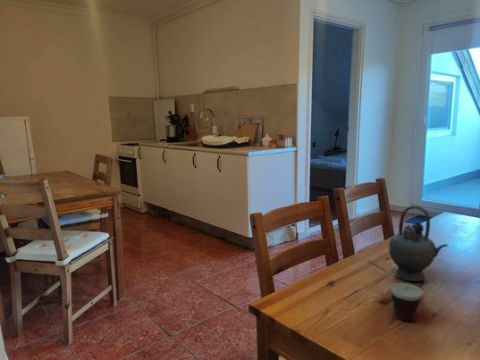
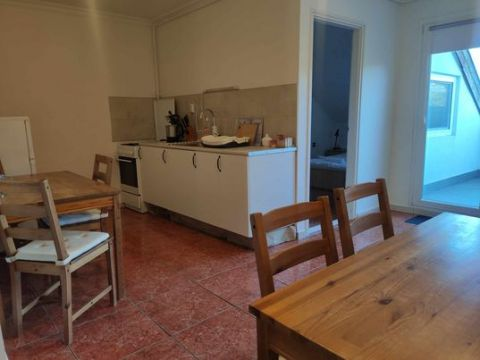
- cup [367,260,424,322]
- teapot [388,205,449,282]
